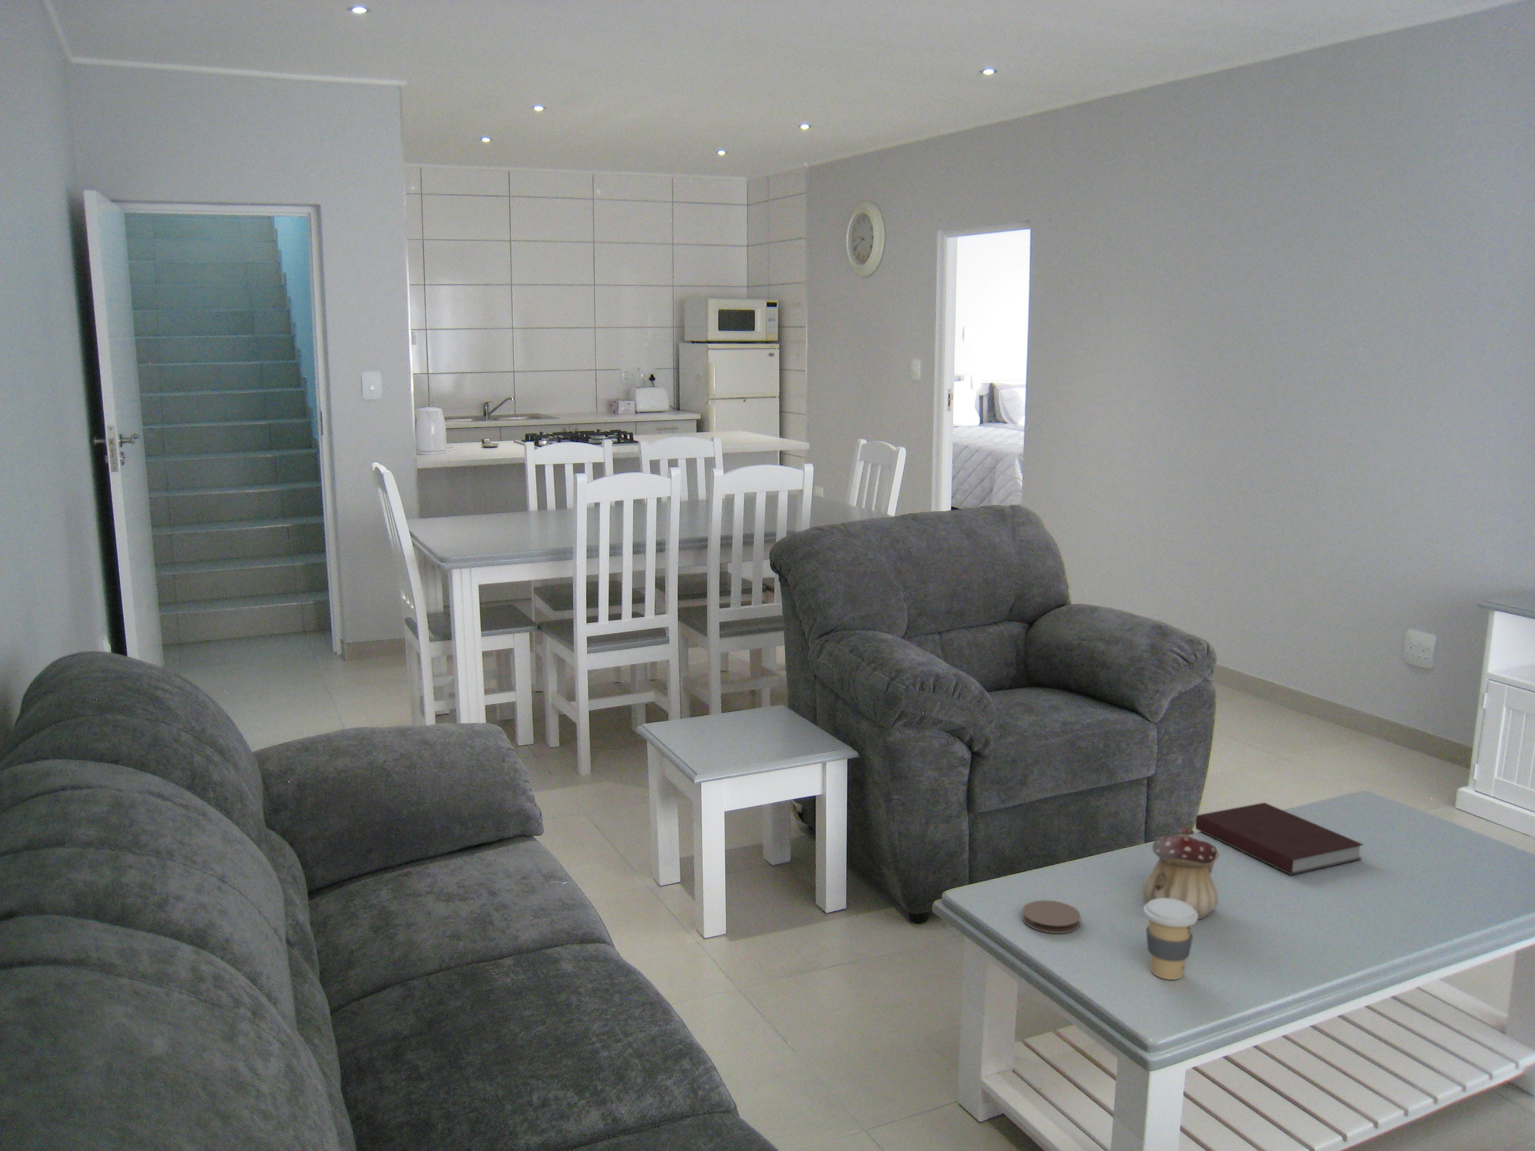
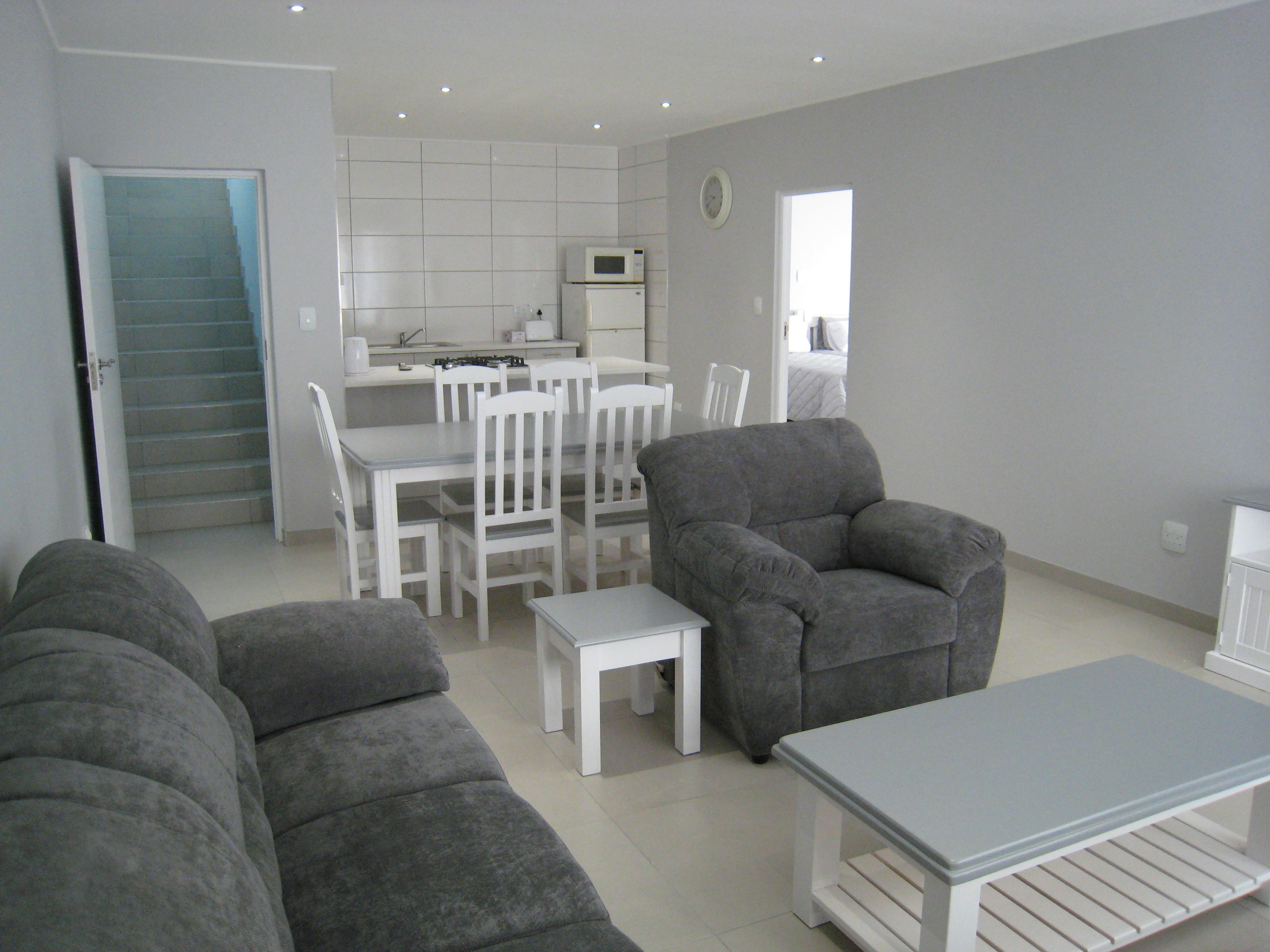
- teapot [1142,827,1221,920]
- coffee cup [1143,898,1198,981]
- coaster [1021,900,1082,933]
- notebook [1194,802,1365,875]
